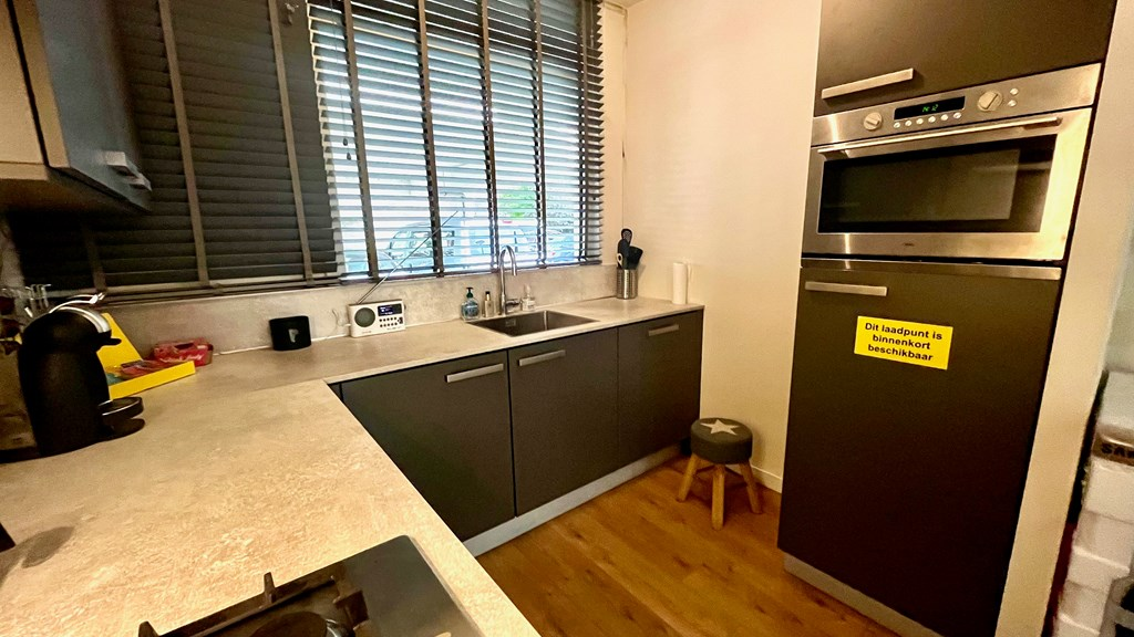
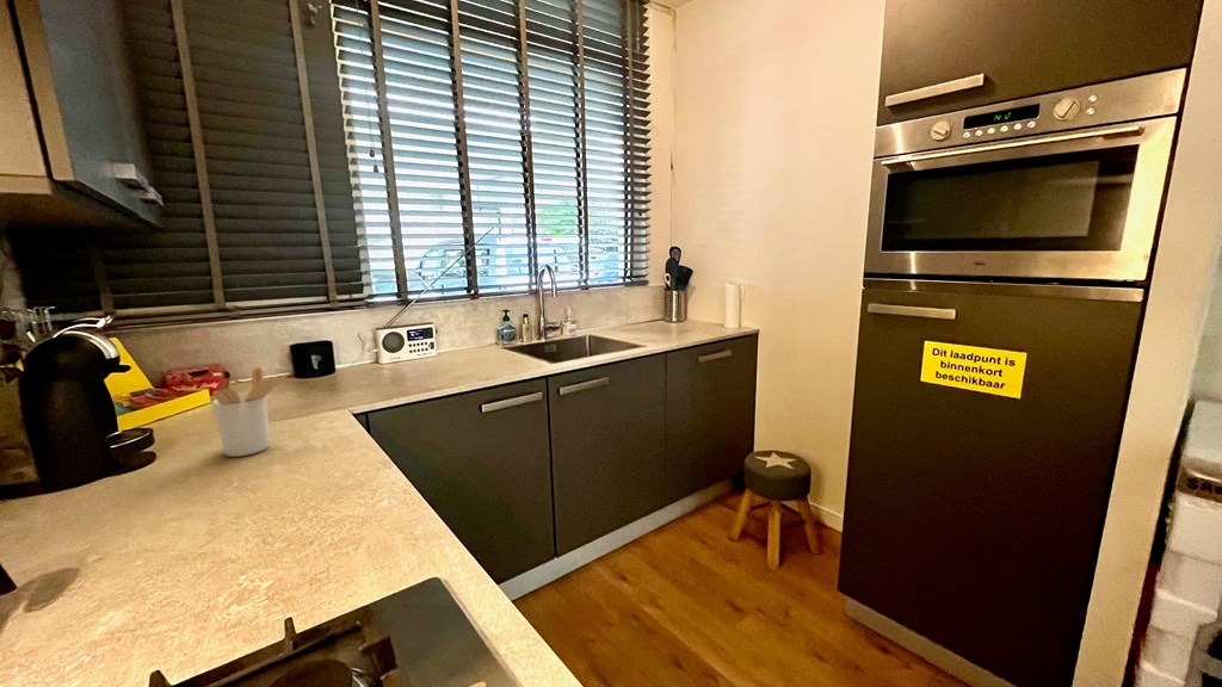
+ utensil holder [211,366,289,458]
